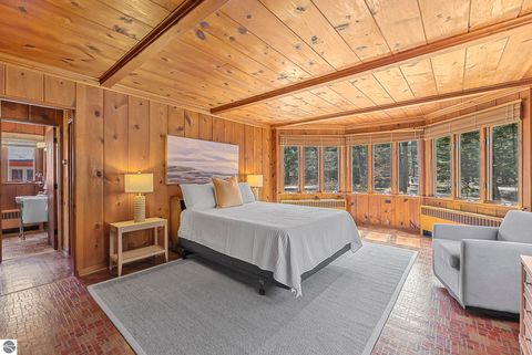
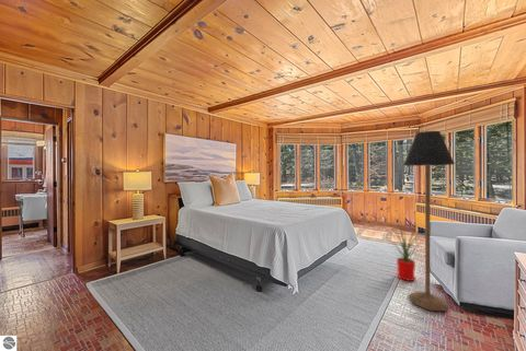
+ floor lamp [402,130,456,312]
+ house plant [381,217,432,282]
